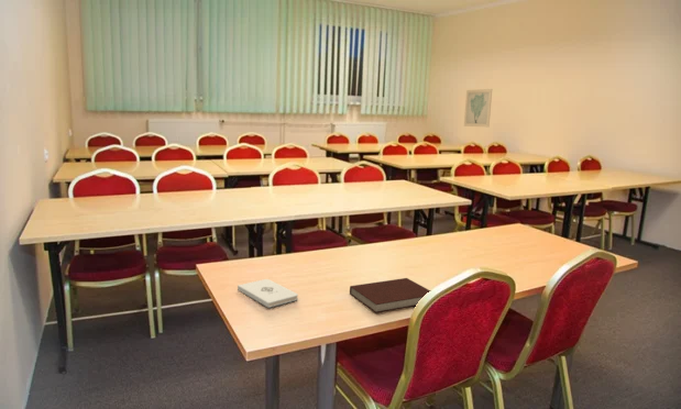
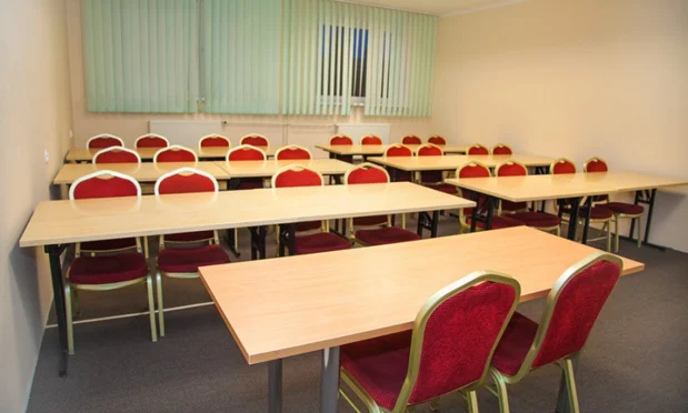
- notebook [349,277,431,313]
- notepad [237,278,299,309]
- wall art [463,88,493,128]
